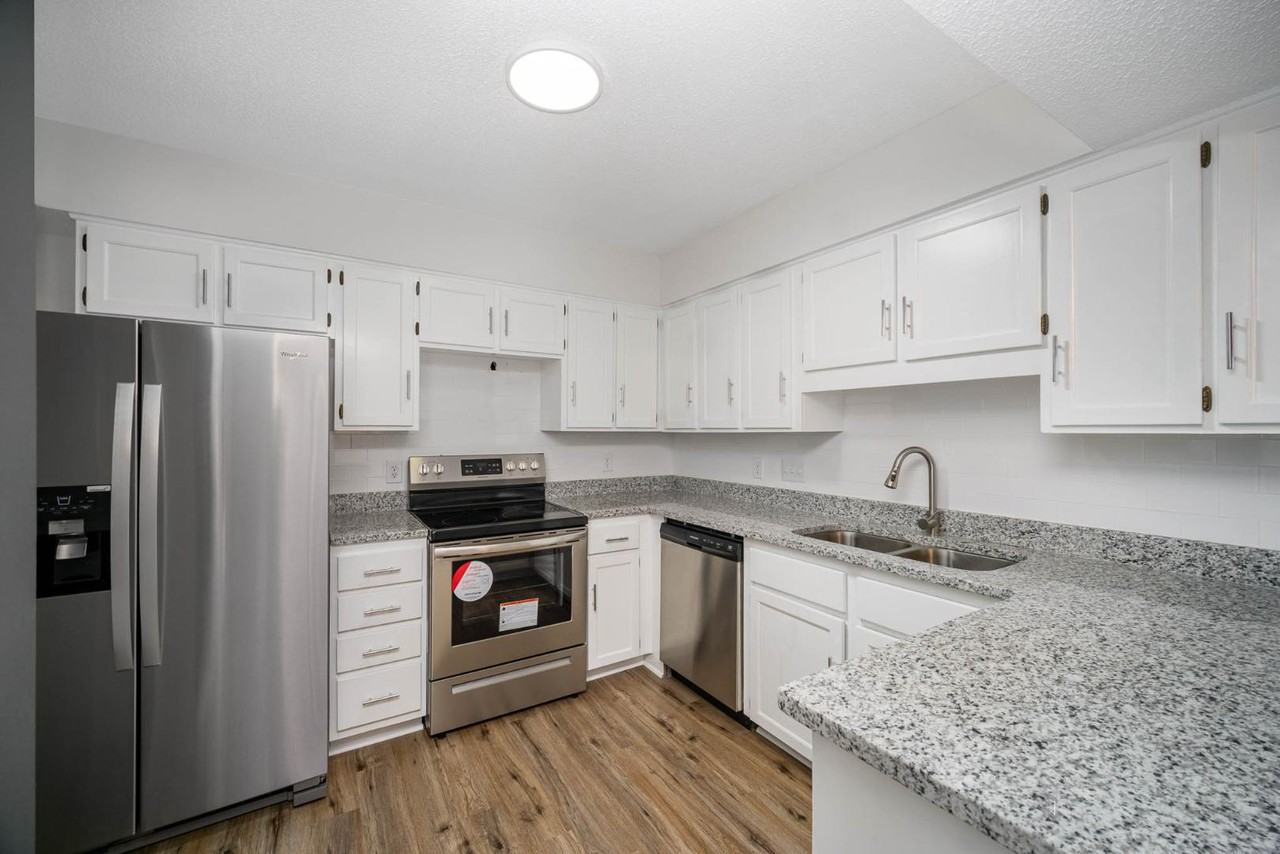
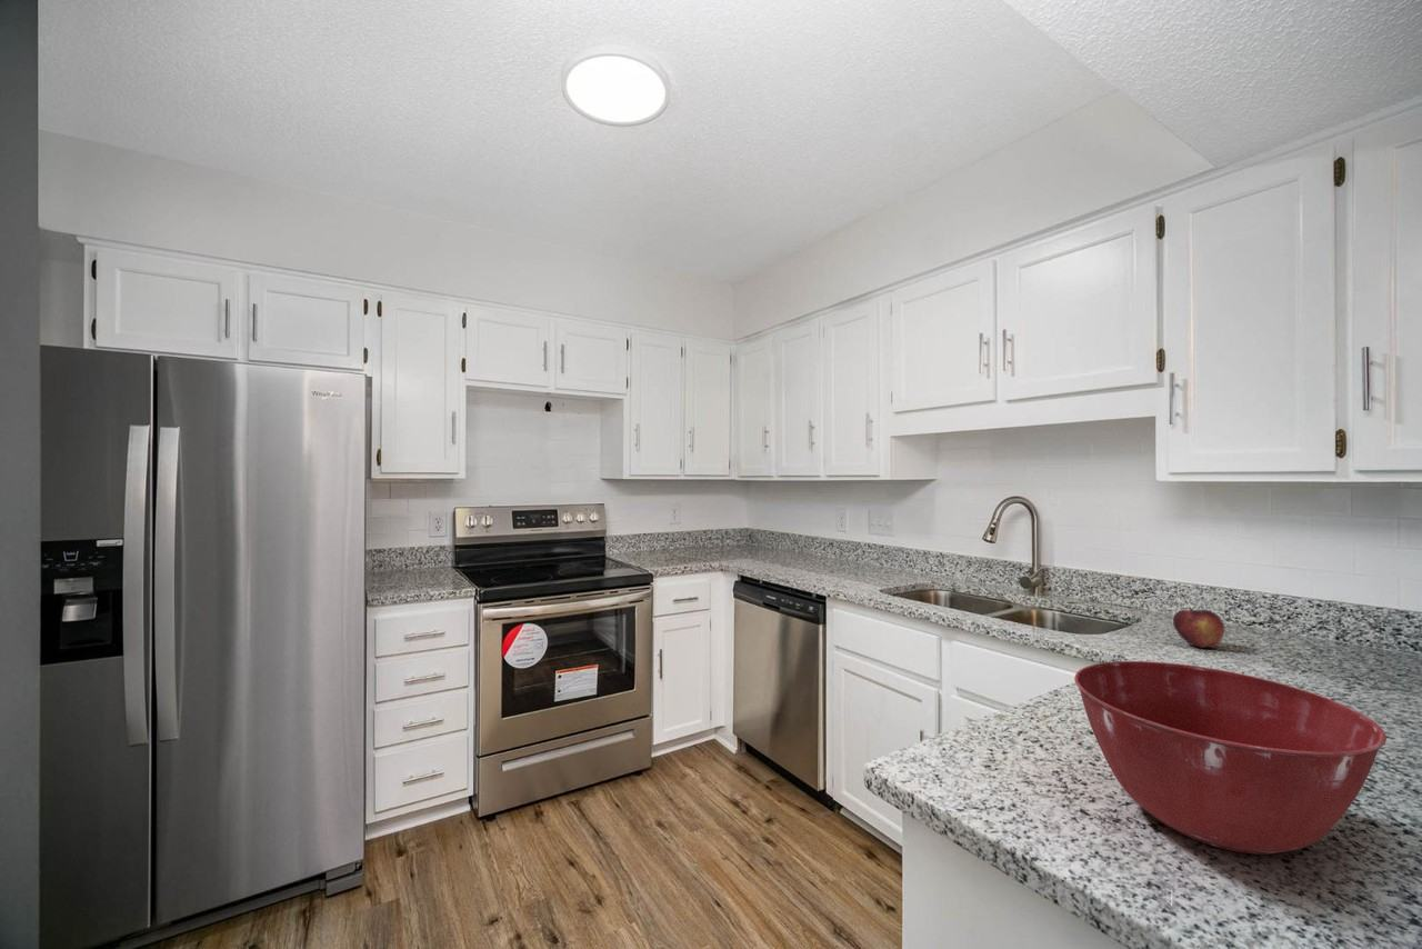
+ fruit [1172,606,1225,649]
+ mixing bowl [1073,660,1388,856]
